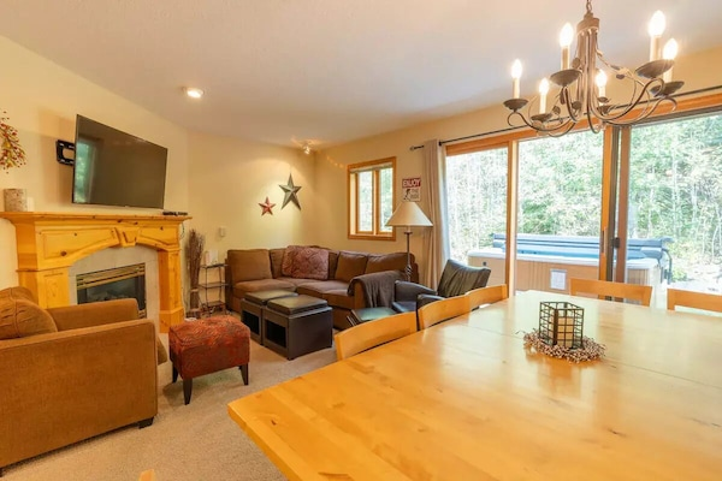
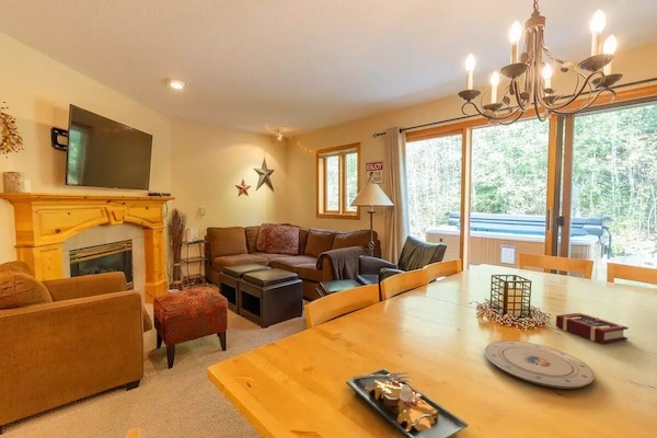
+ book [555,312,630,345]
+ plate [345,368,470,438]
+ plate [483,339,596,390]
